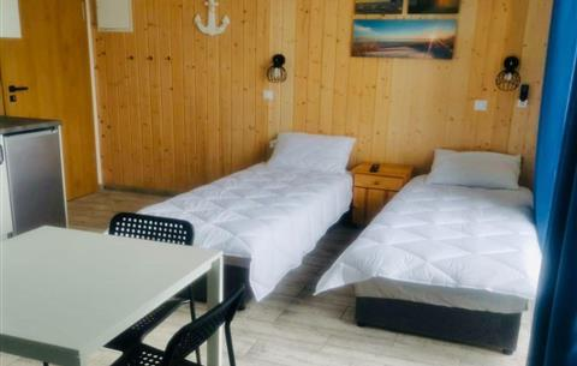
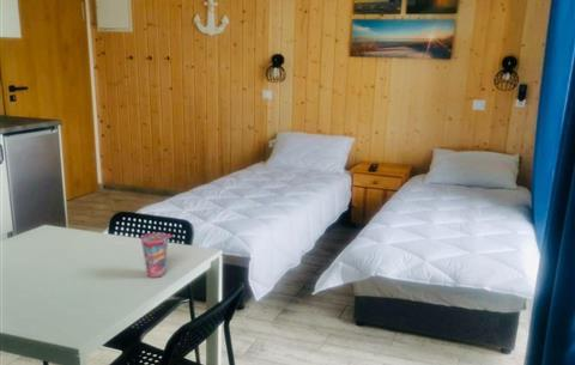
+ cup [139,231,175,279]
